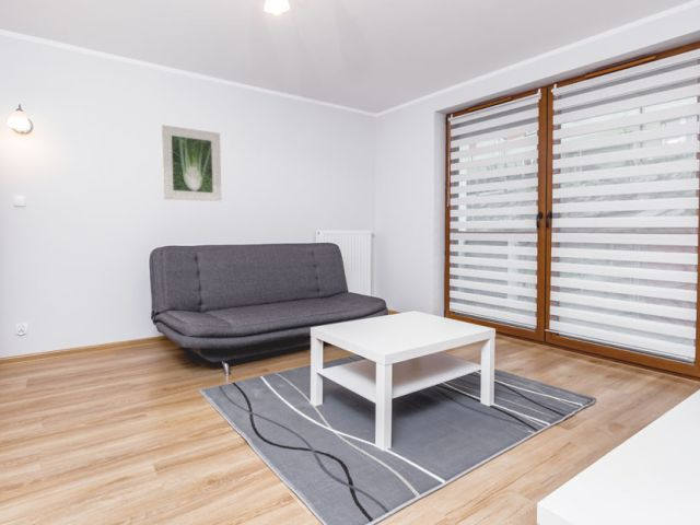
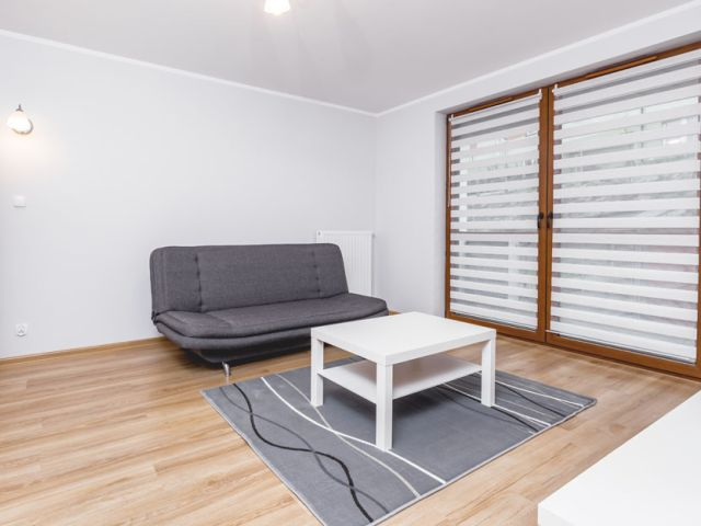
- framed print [160,124,223,203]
